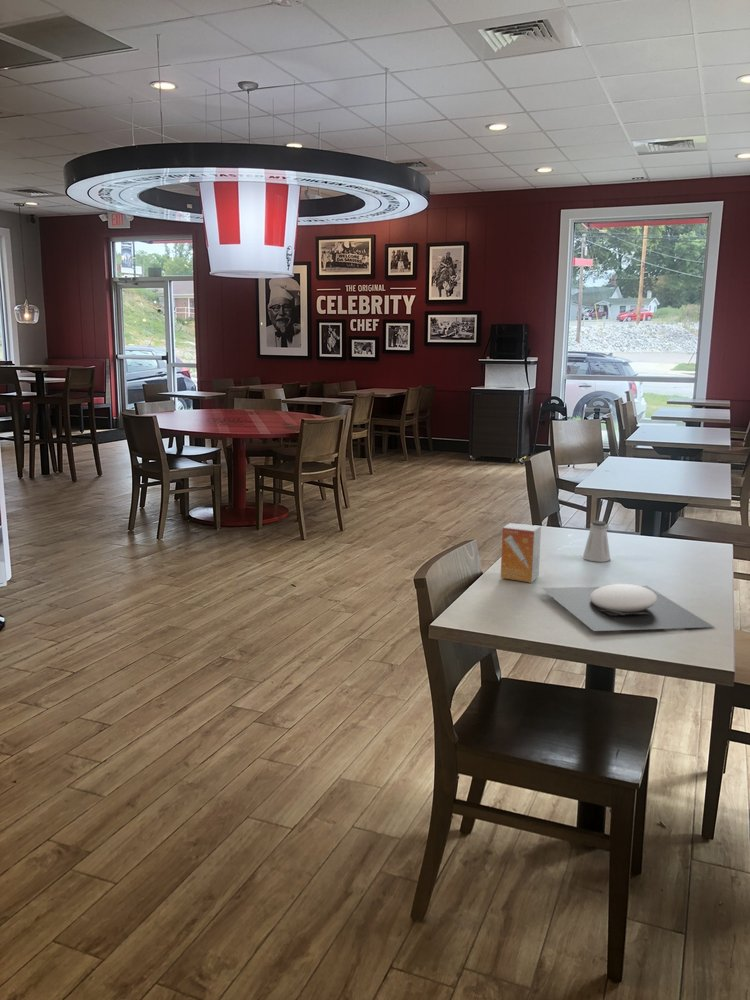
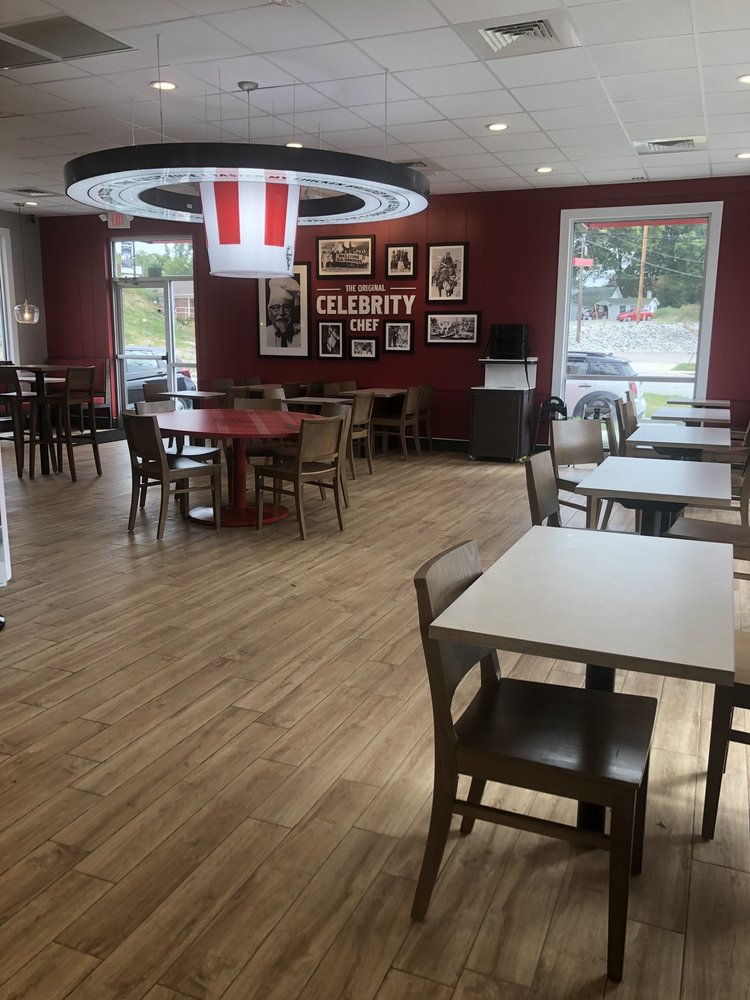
- plate [541,583,715,632]
- saltshaker [582,520,611,563]
- small box [500,522,542,584]
